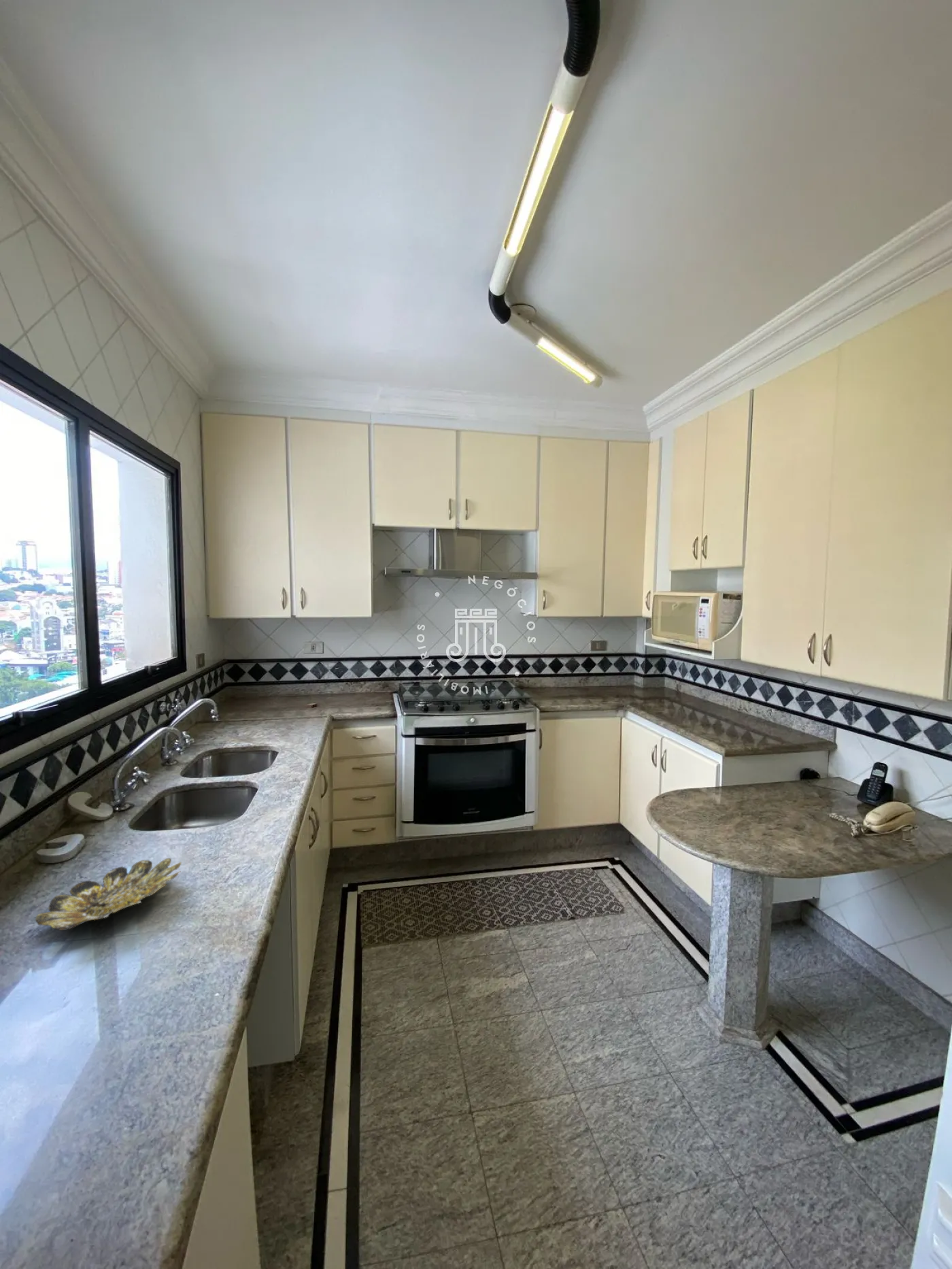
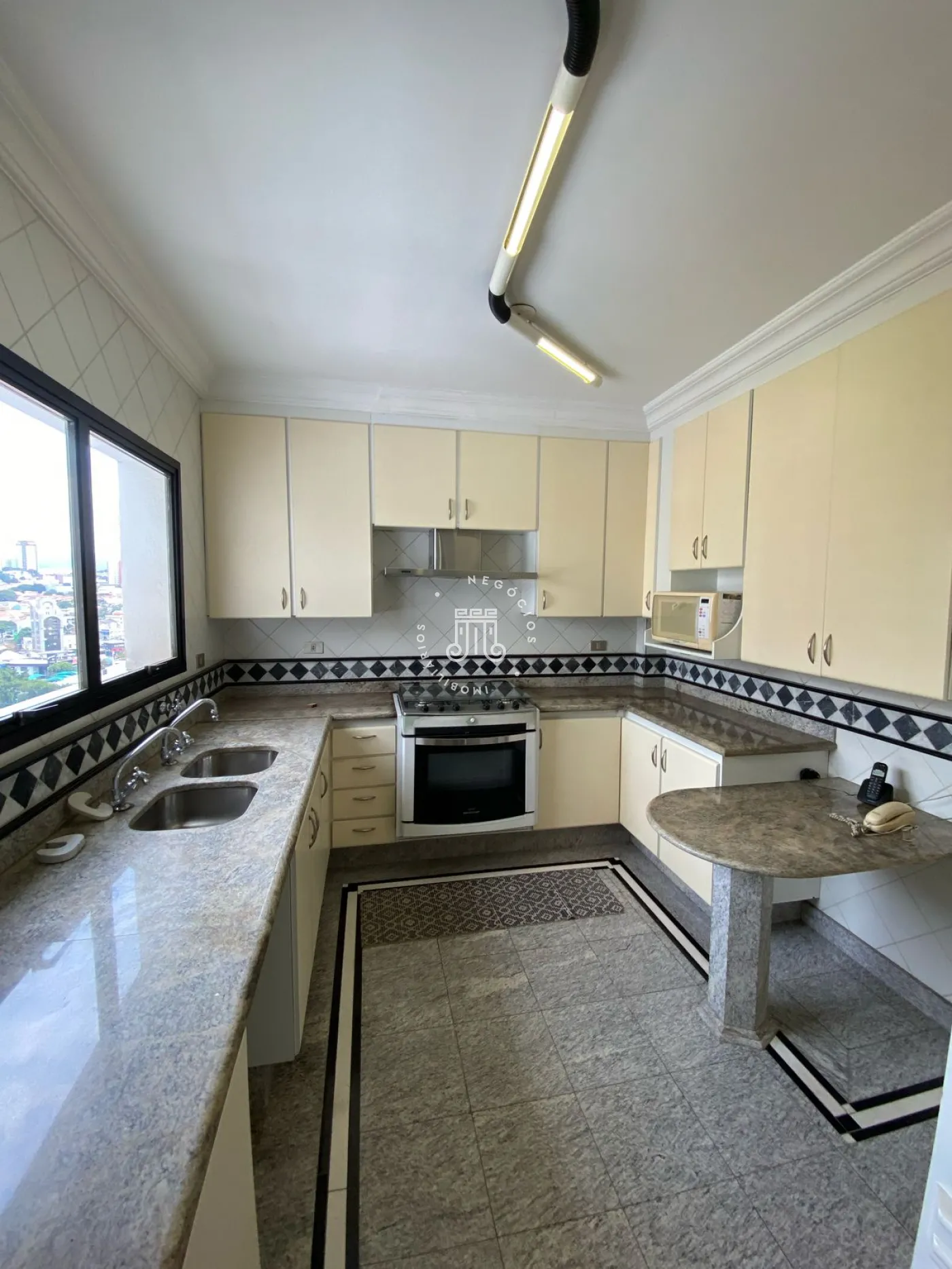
- bowl [35,858,182,931]
